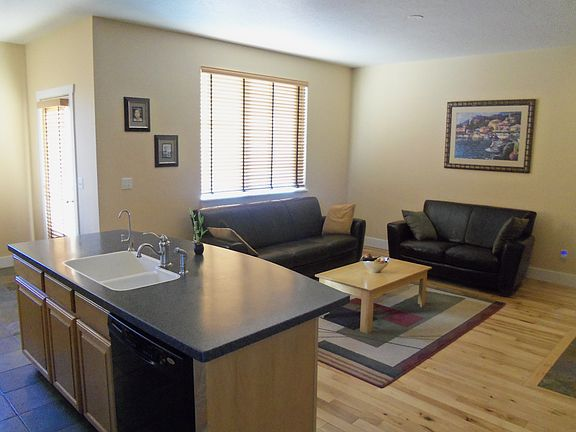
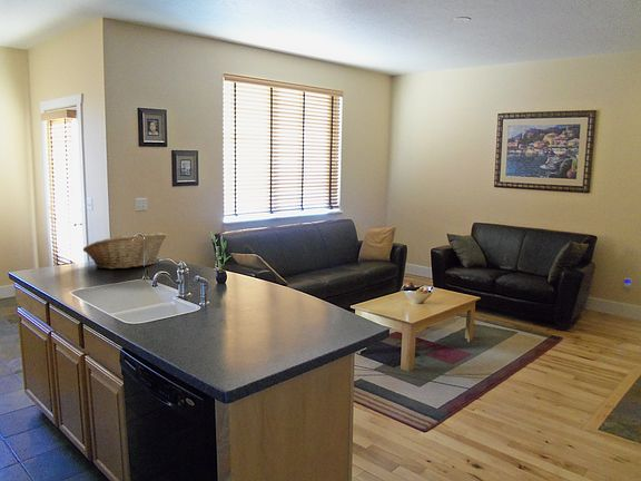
+ fruit basket [82,232,168,269]
